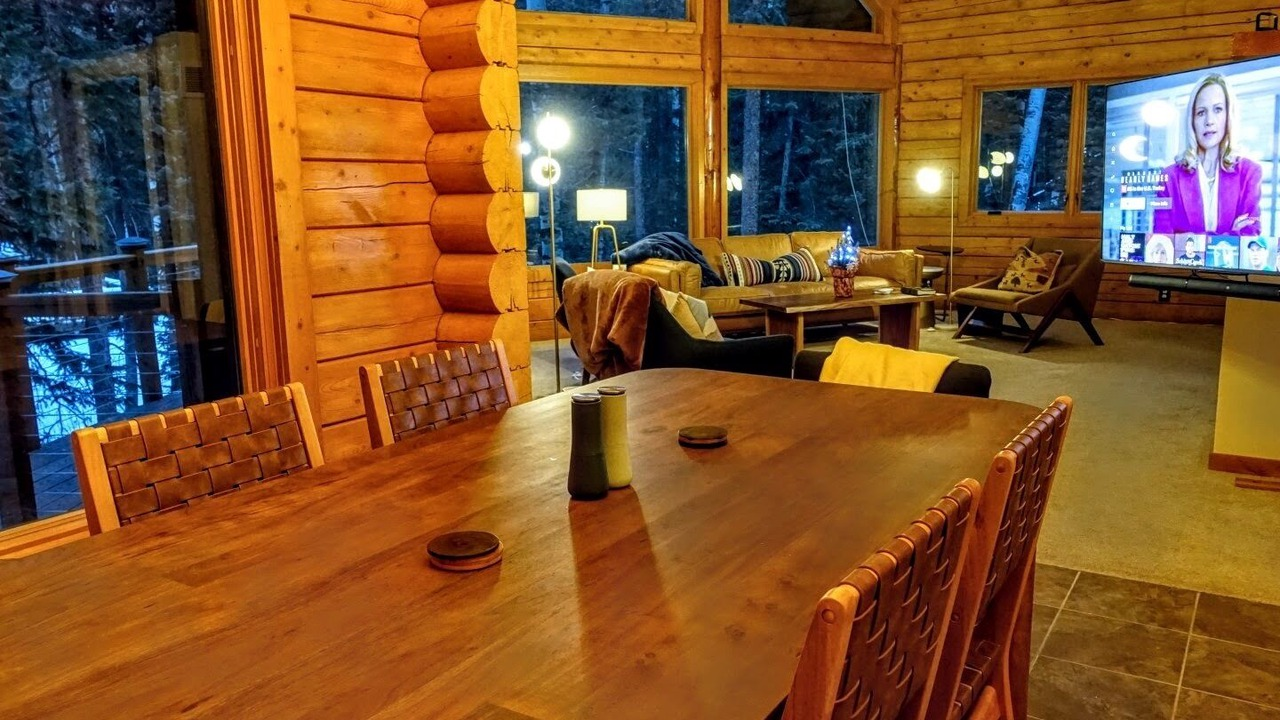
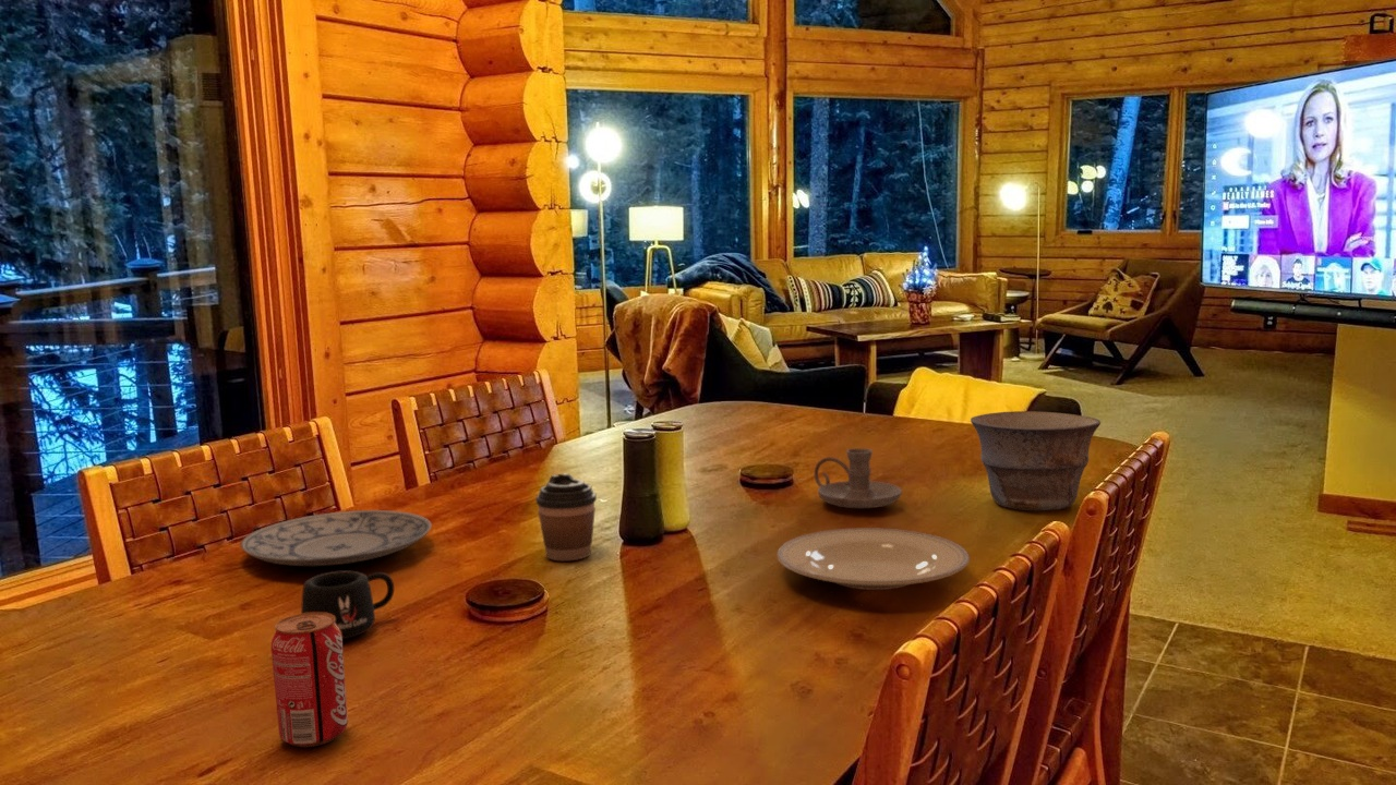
+ plate [775,527,971,591]
+ beverage can [270,613,349,748]
+ bowl [970,410,1102,511]
+ coffee cup [534,472,598,561]
+ mug [300,570,395,640]
+ candle holder [814,447,903,509]
+ plate [239,509,433,567]
